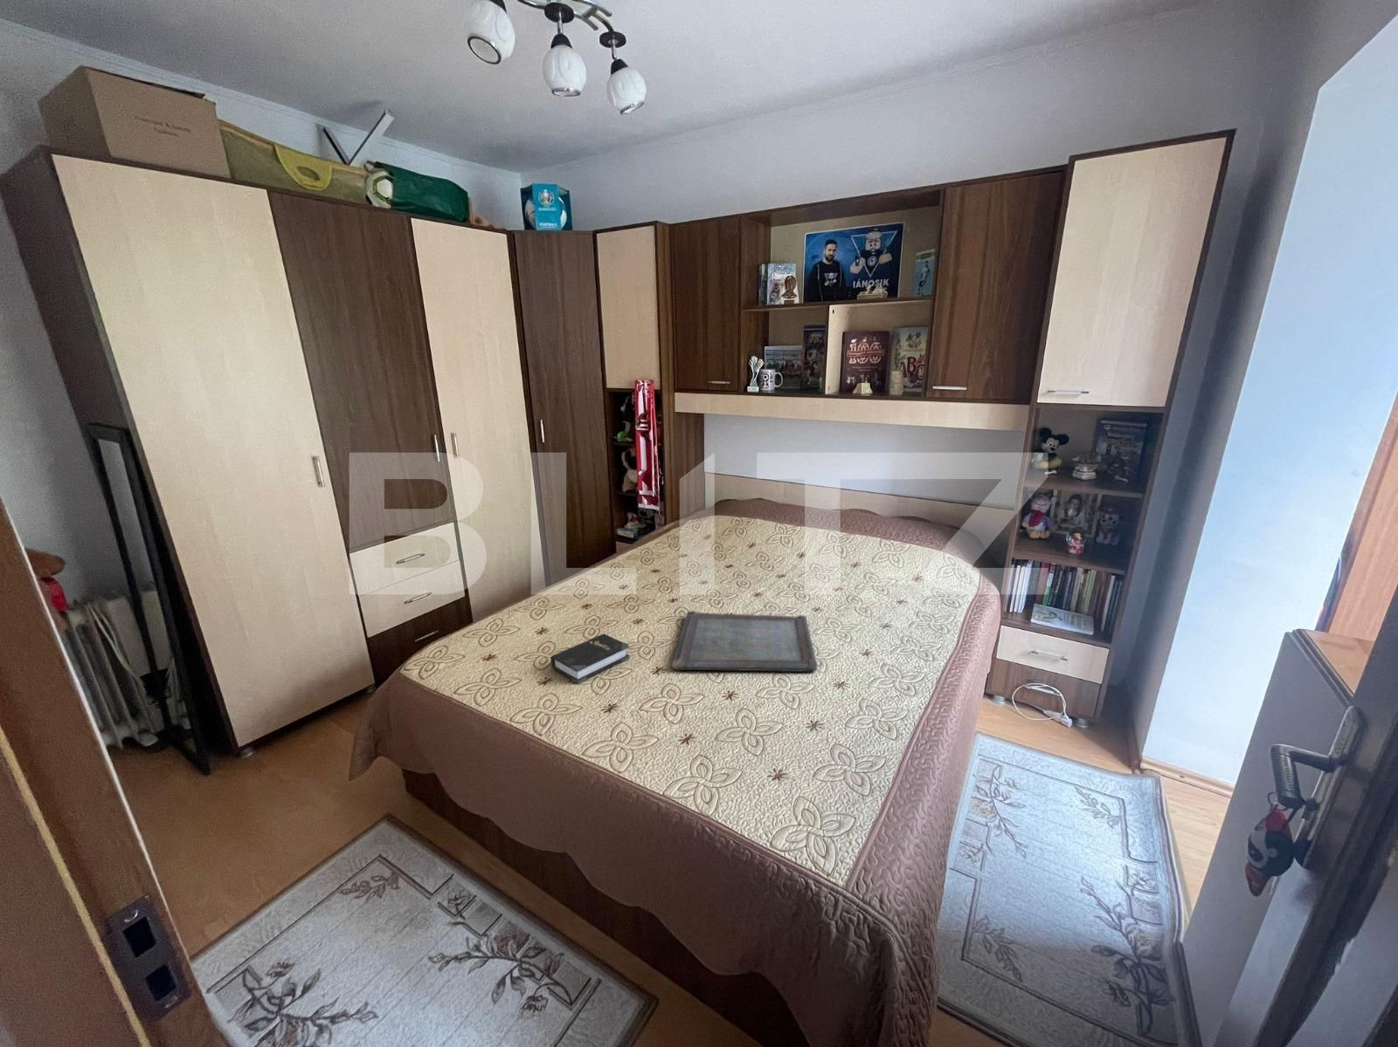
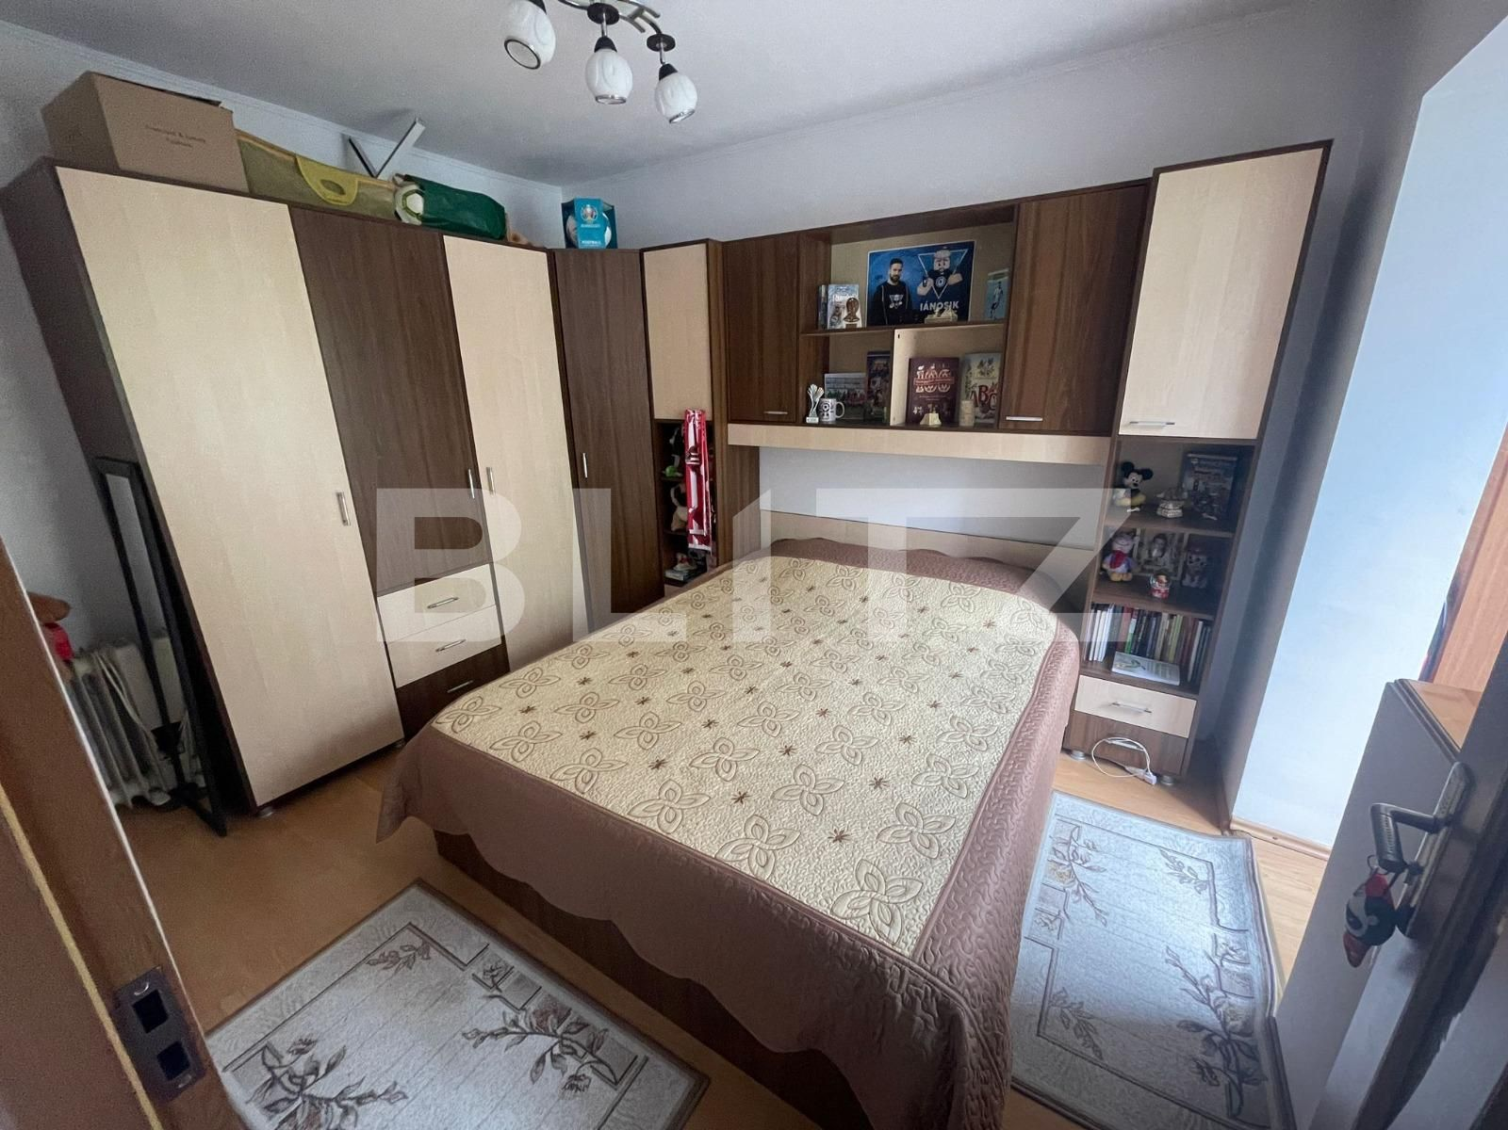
- serving tray [671,610,818,673]
- hardback book [550,633,630,684]
